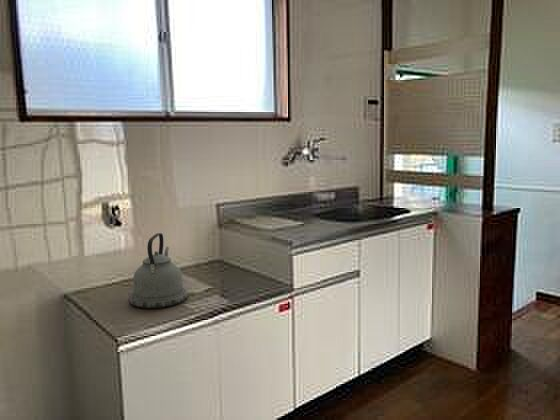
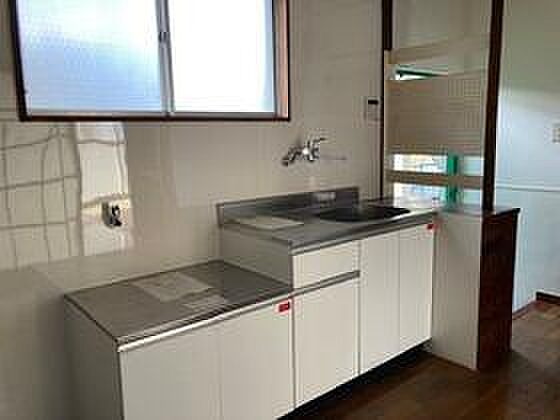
- kettle [128,232,189,309]
